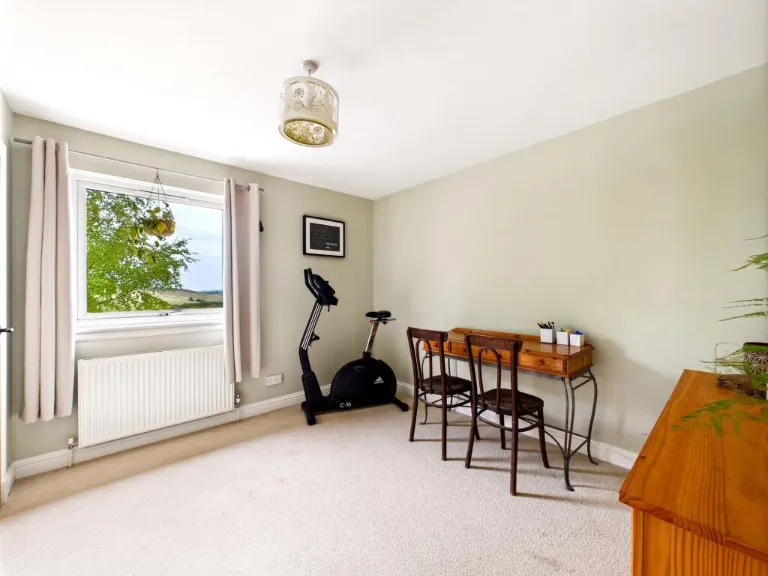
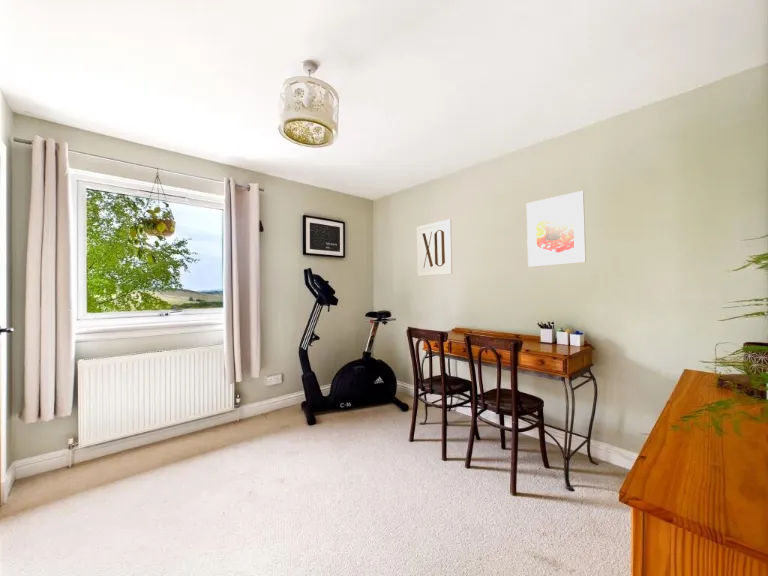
+ wall art [416,218,453,277]
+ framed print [526,190,587,268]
